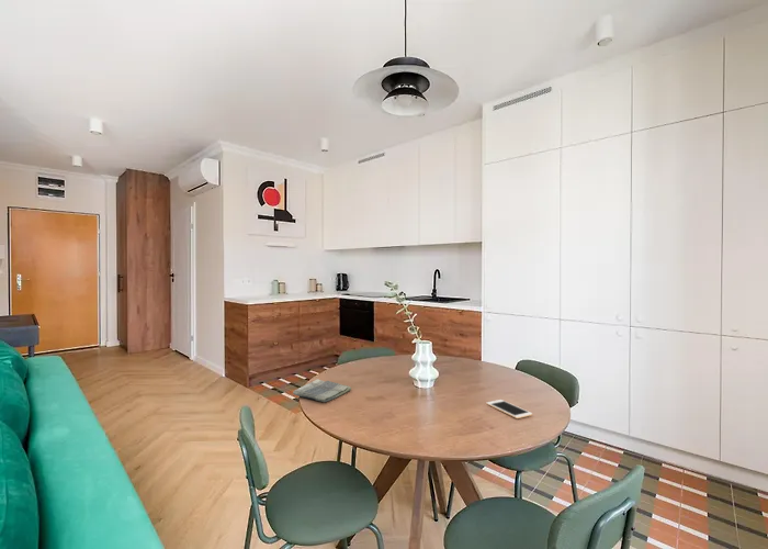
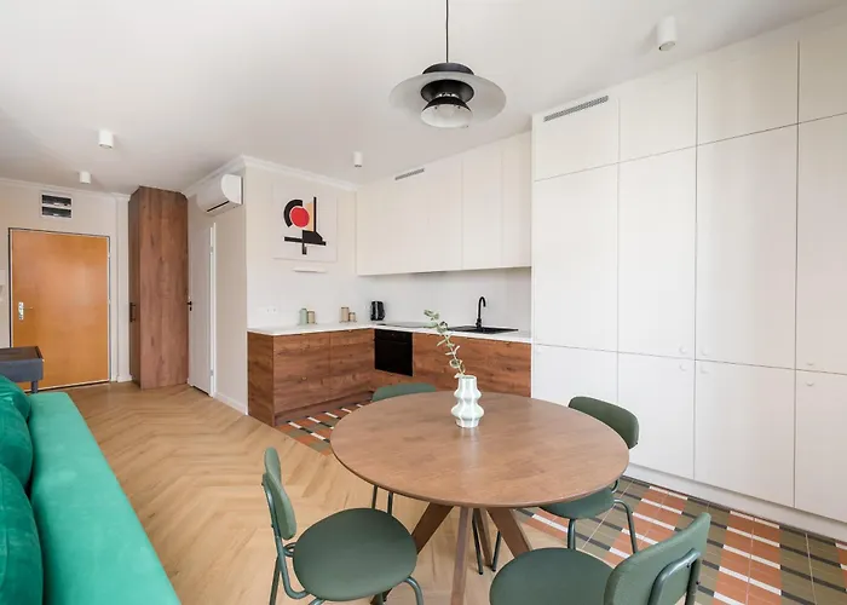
- cell phone [485,399,533,419]
- dish towel [292,378,352,403]
